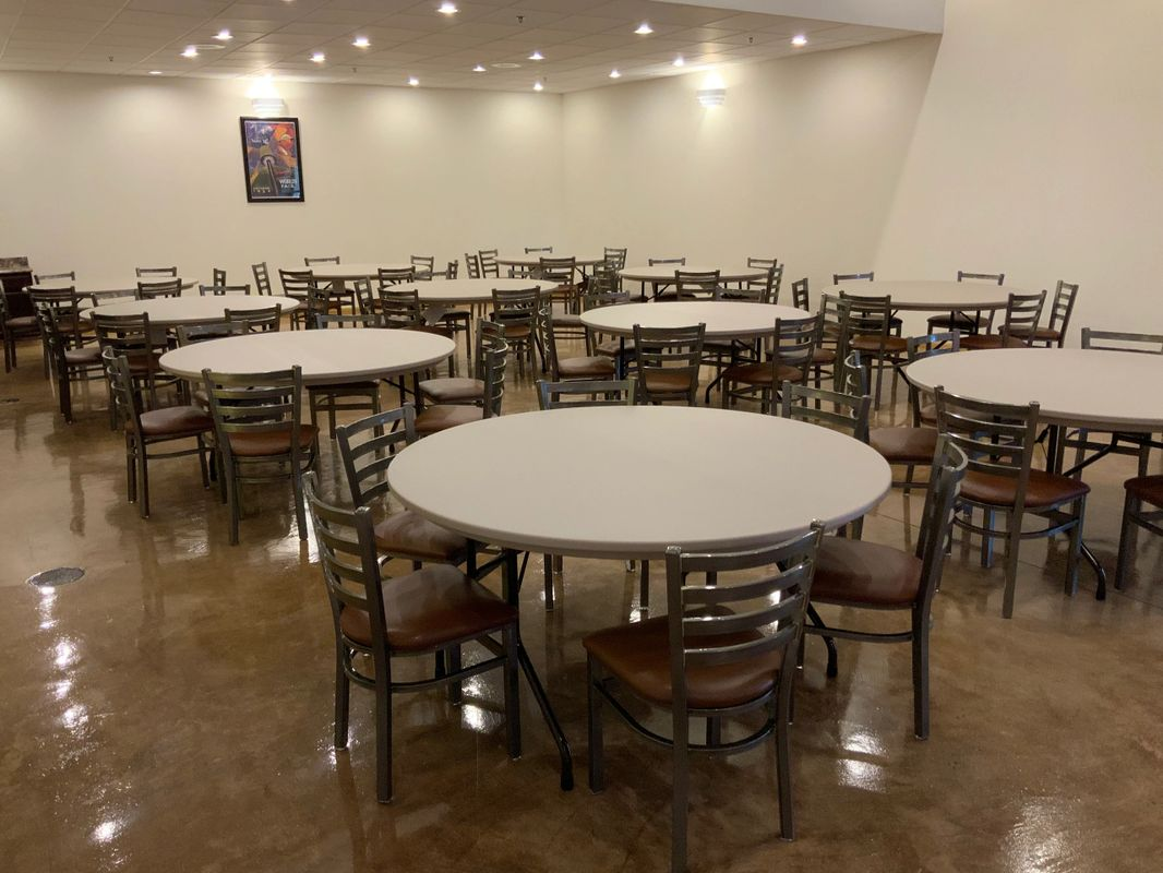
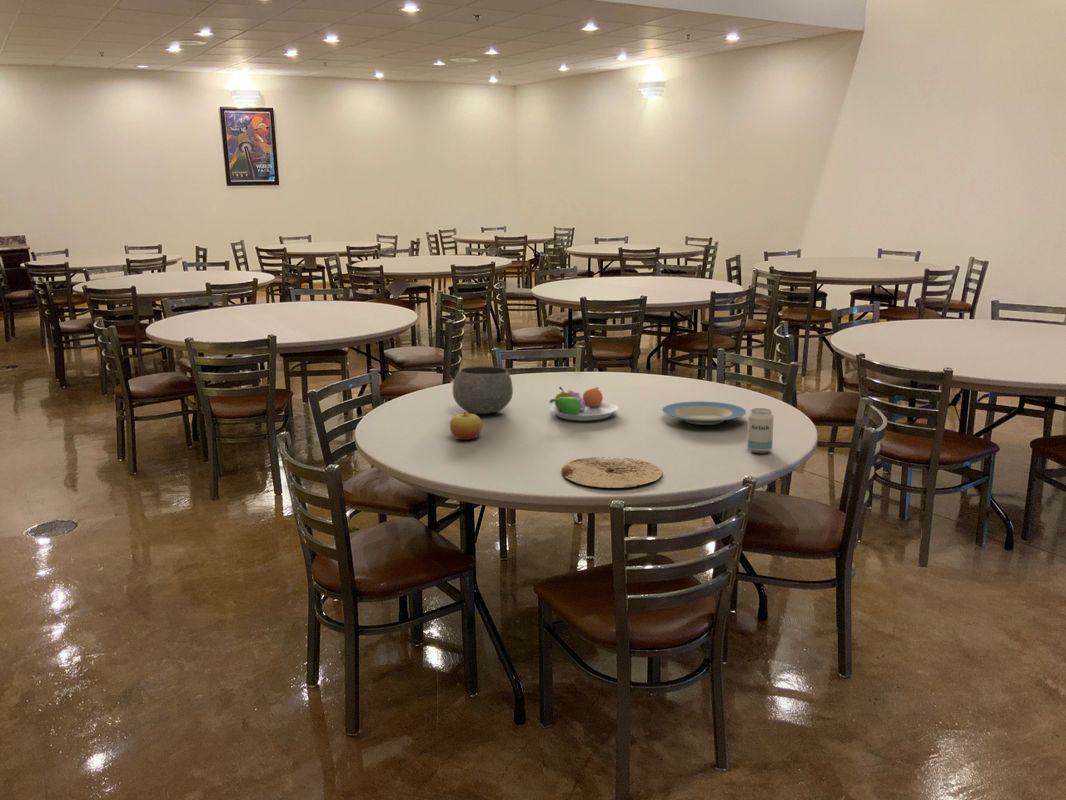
+ fruit bowl [549,386,619,422]
+ beverage can [746,407,775,454]
+ apple [449,412,483,441]
+ plate [561,456,663,489]
+ bowl [452,365,514,415]
+ plate [661,400,747,426]
